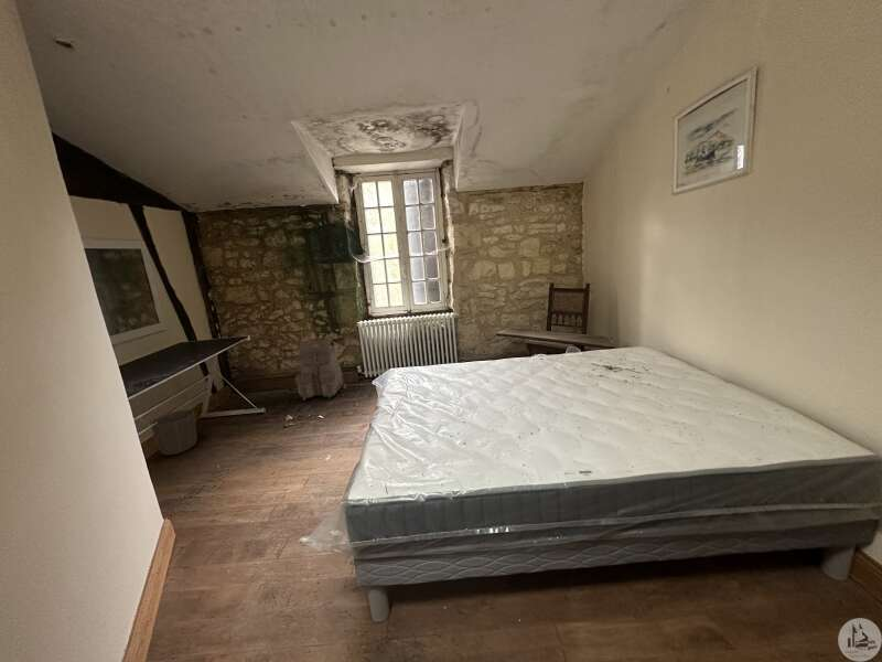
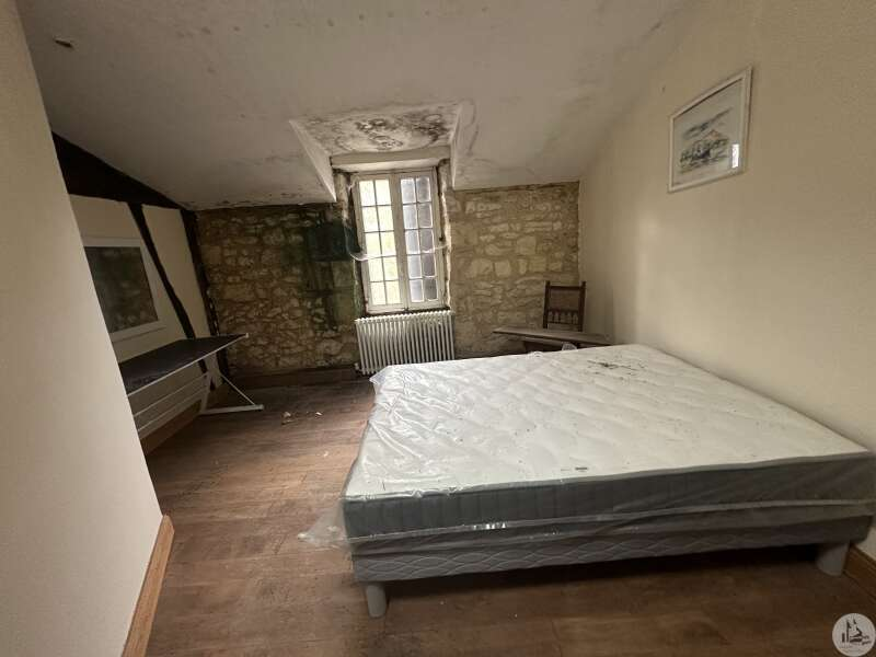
- waste basket [149,408,198,456]
- backpack [294,338,347,402]
